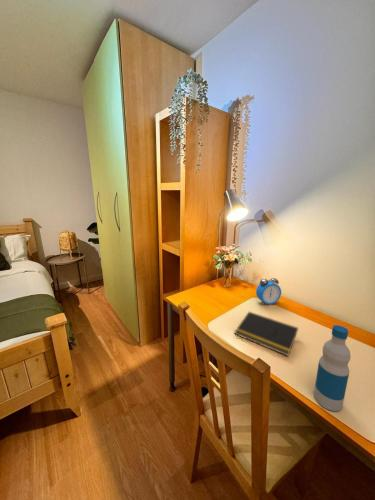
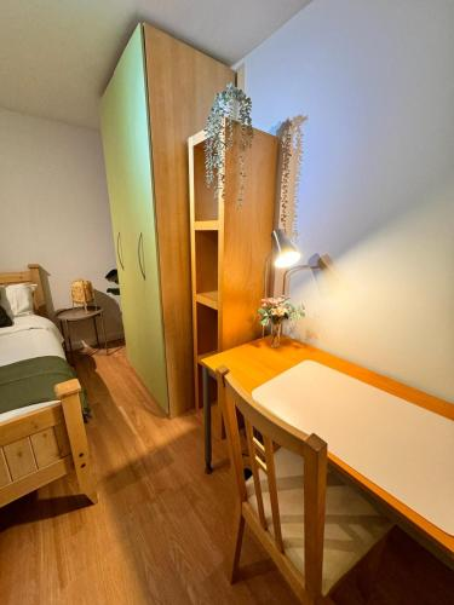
- bottle [313,324,352,412]
- notepad [234,311,299,357]
- alarm clock [255,277,282,306]
